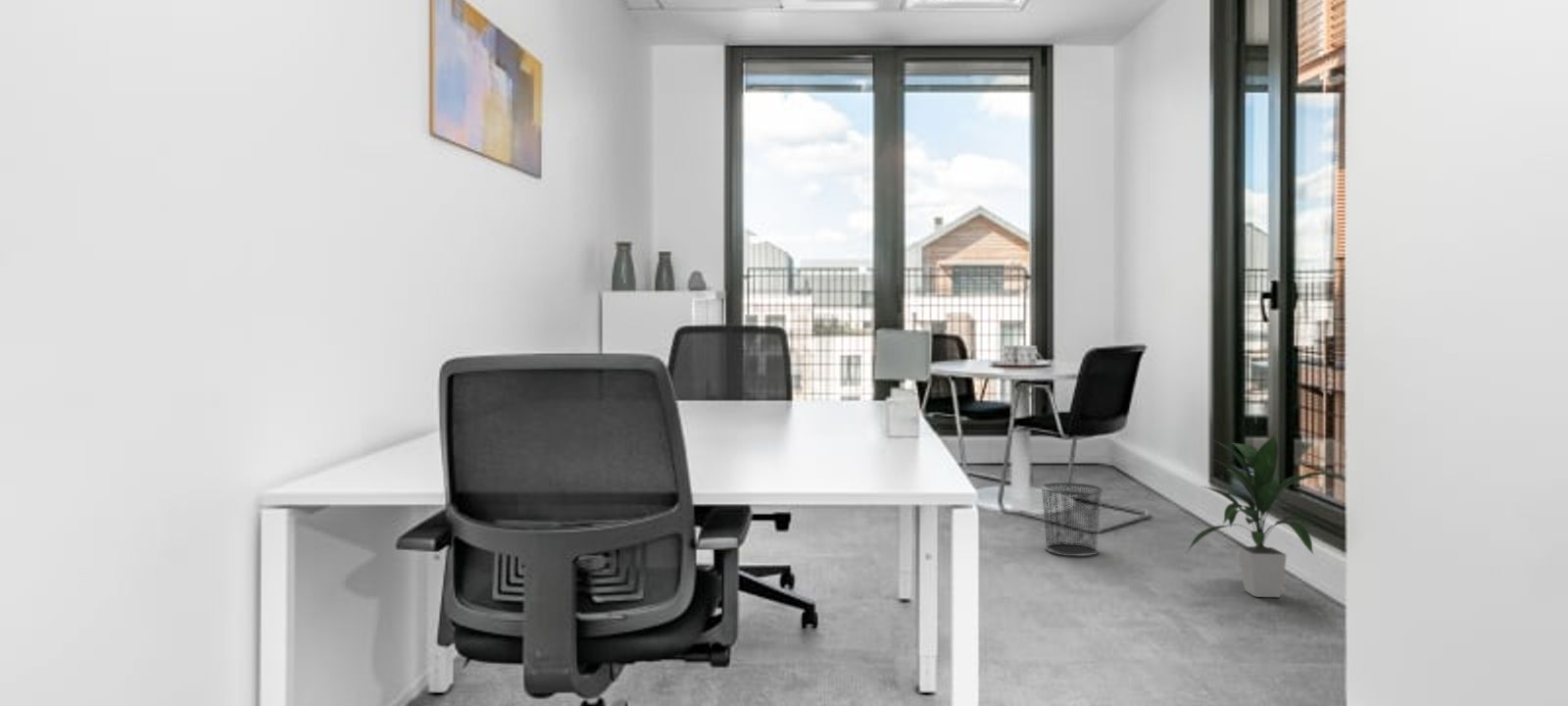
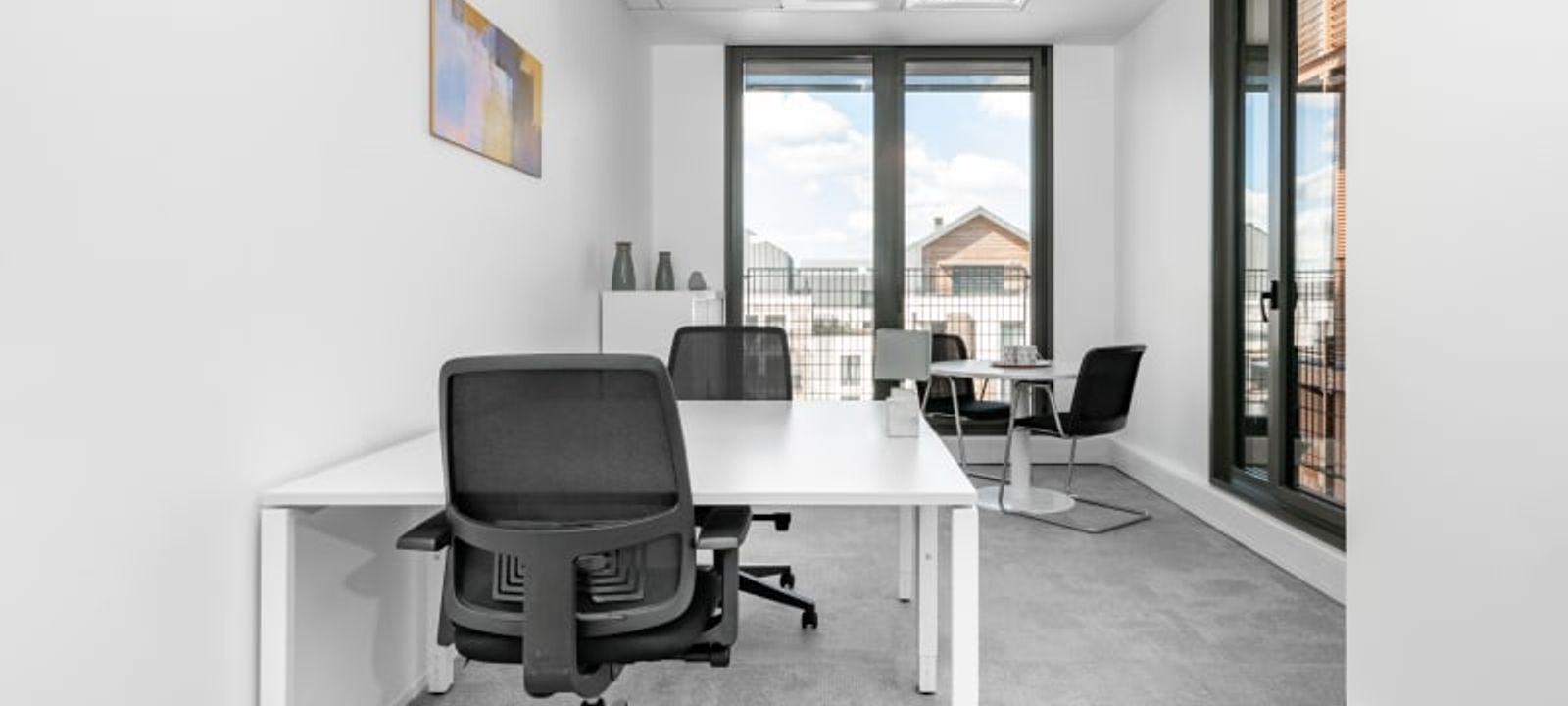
- indoor plant [1186,432,1341,598]
- waste bin [1040,481,1104,557]
